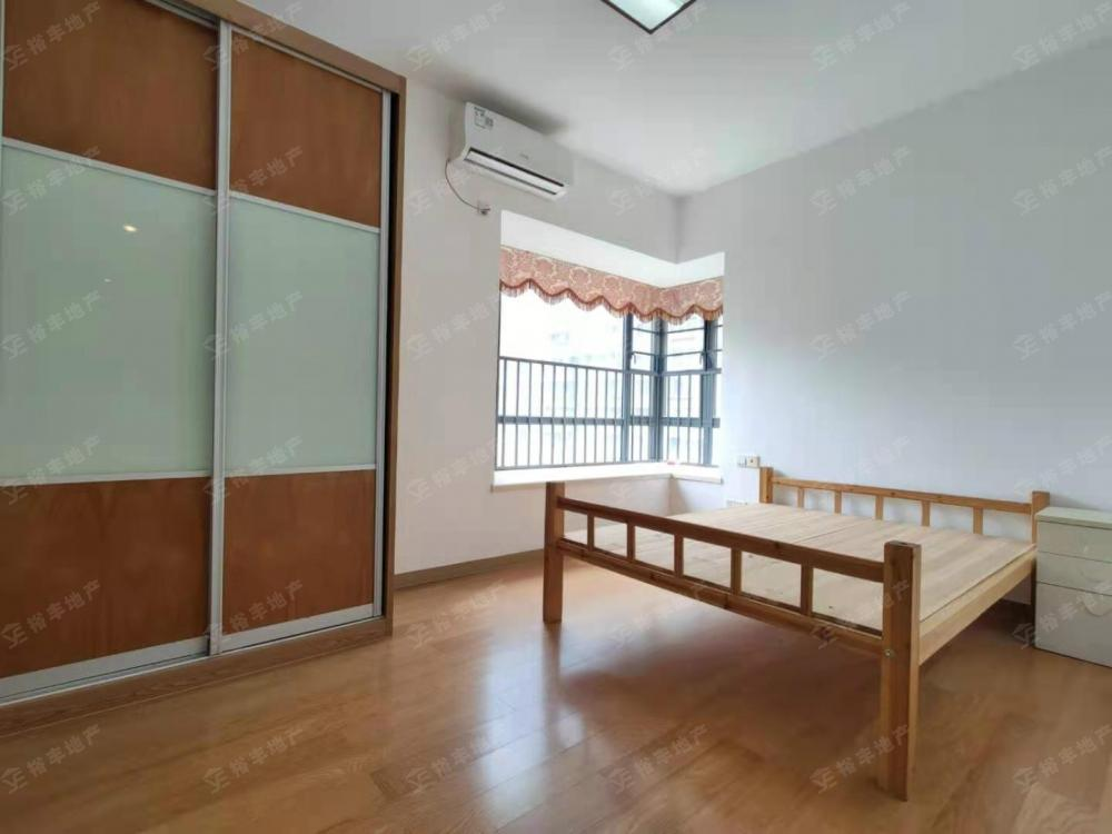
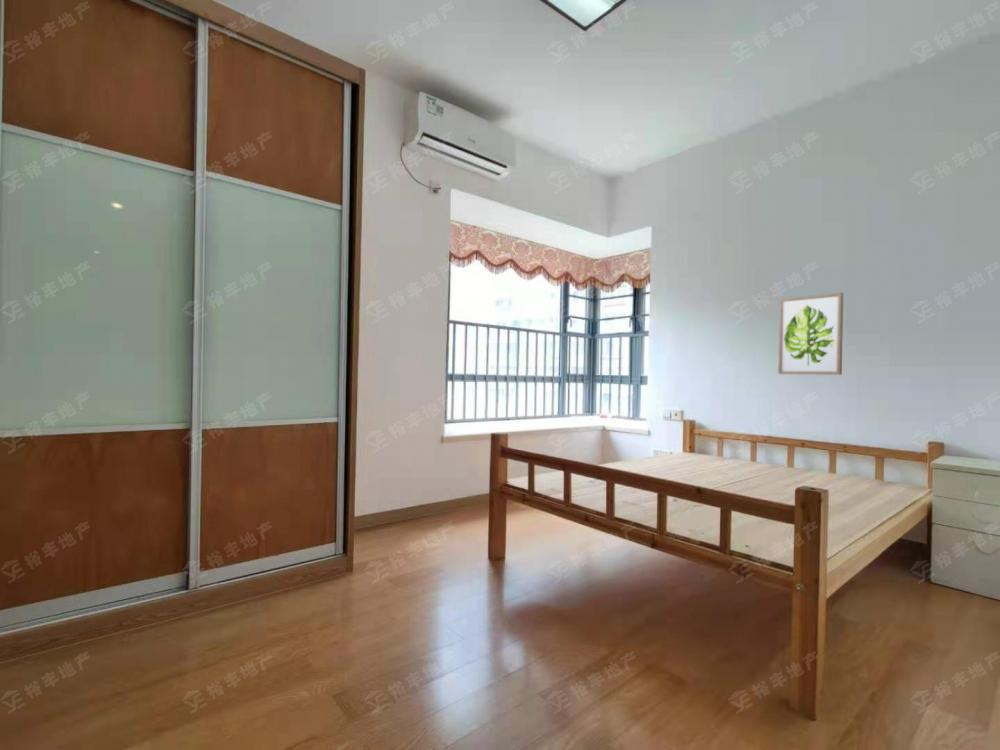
+ wall art [777,291,844,376]
